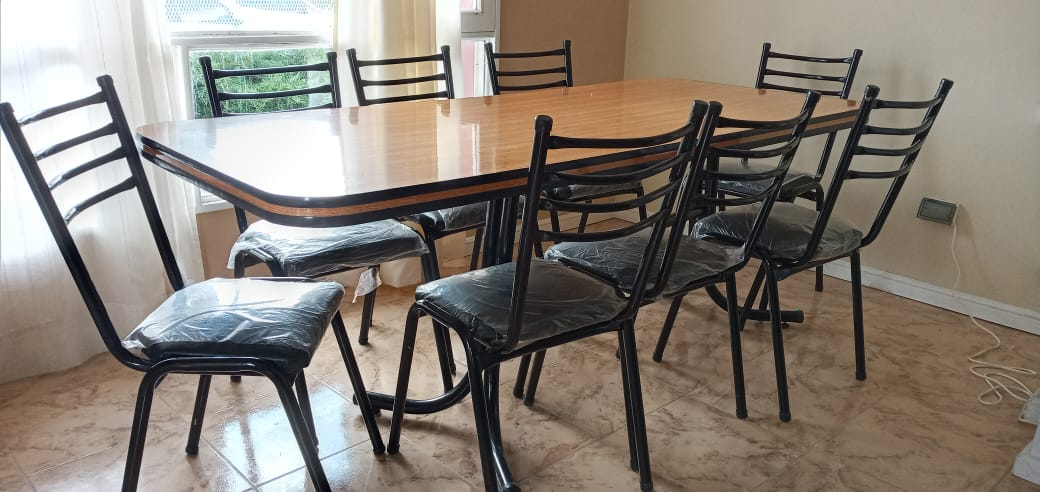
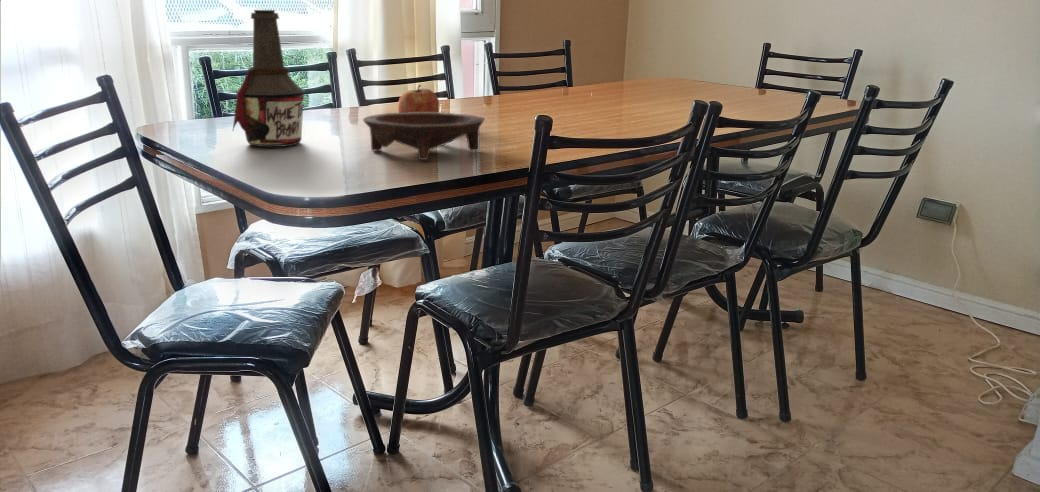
+ bottle [232,9,306,148]
+ fruit [397,84,440,113]
+ bowl [362,111,486,161]
